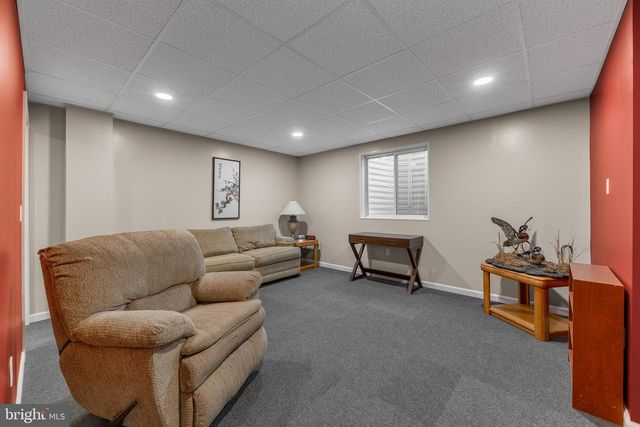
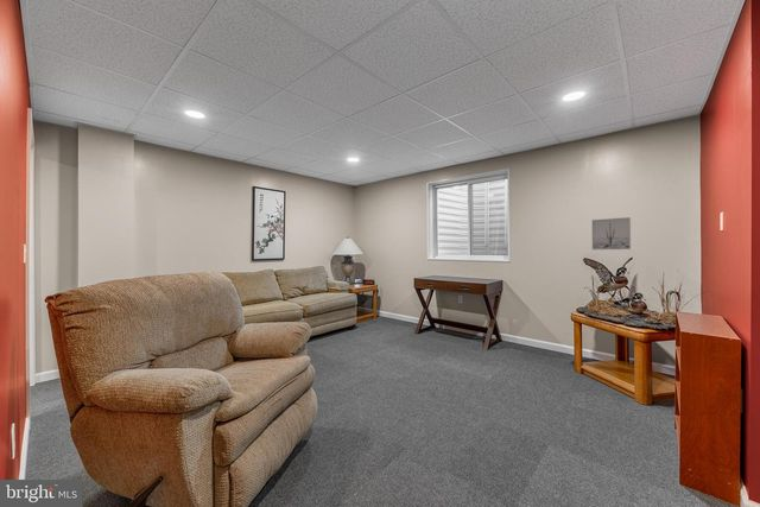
+ wall art [590,216,632,251]
